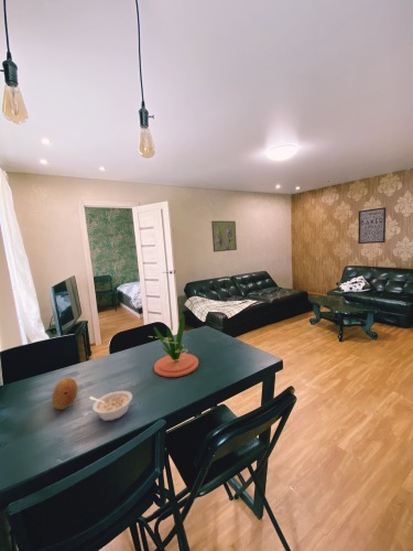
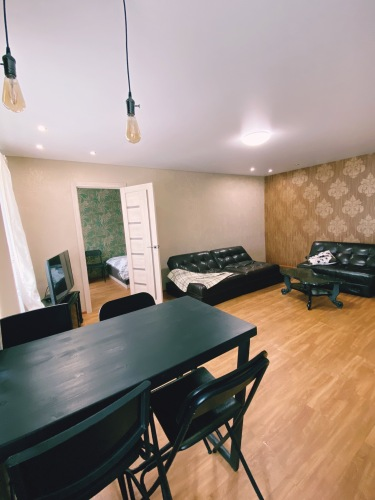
- fruit [51,377,78,411]
- plant [148,313,199,378]
- legume [88,390,133,422]
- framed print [210,220,238,252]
- wall art [357,206,387,245]
